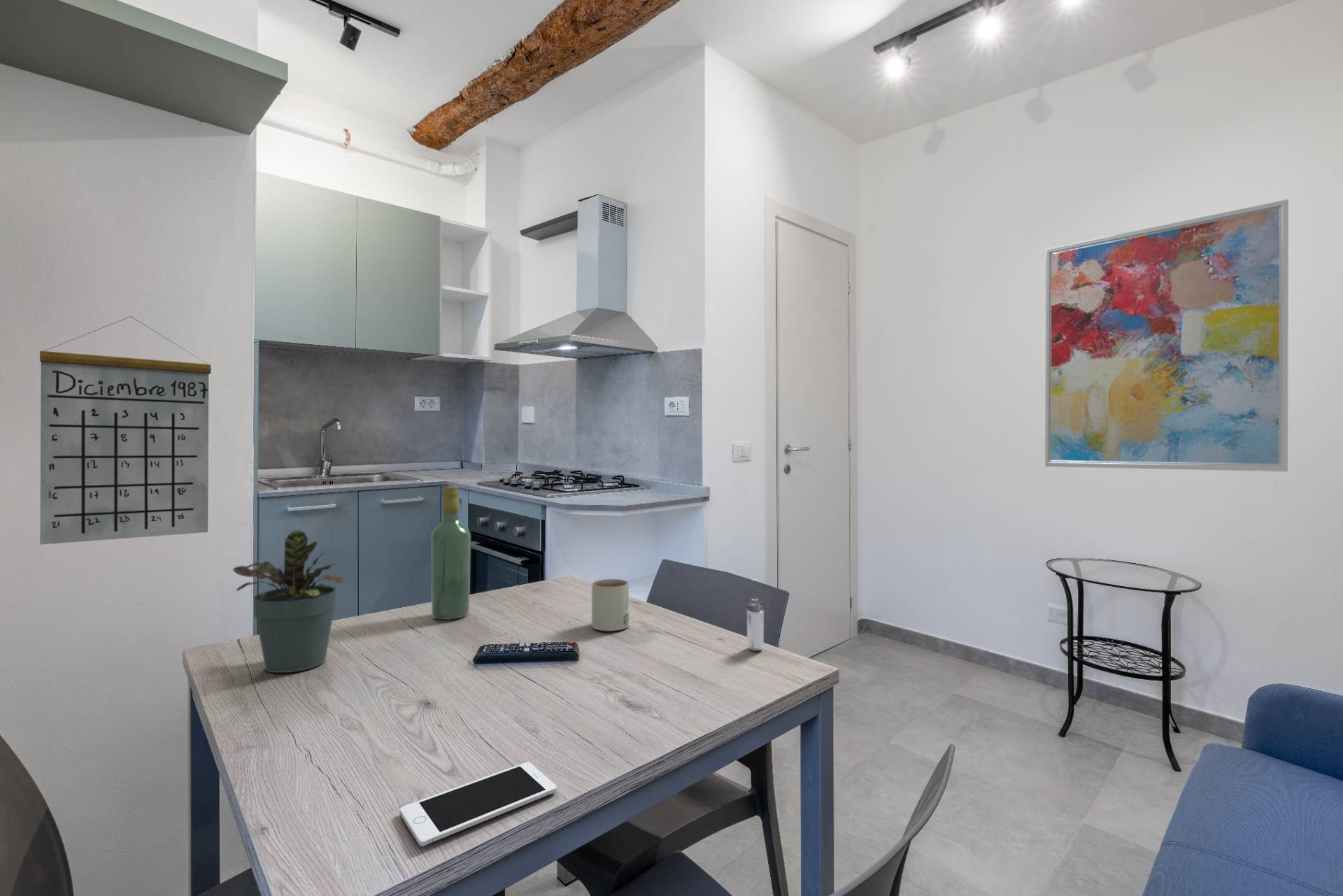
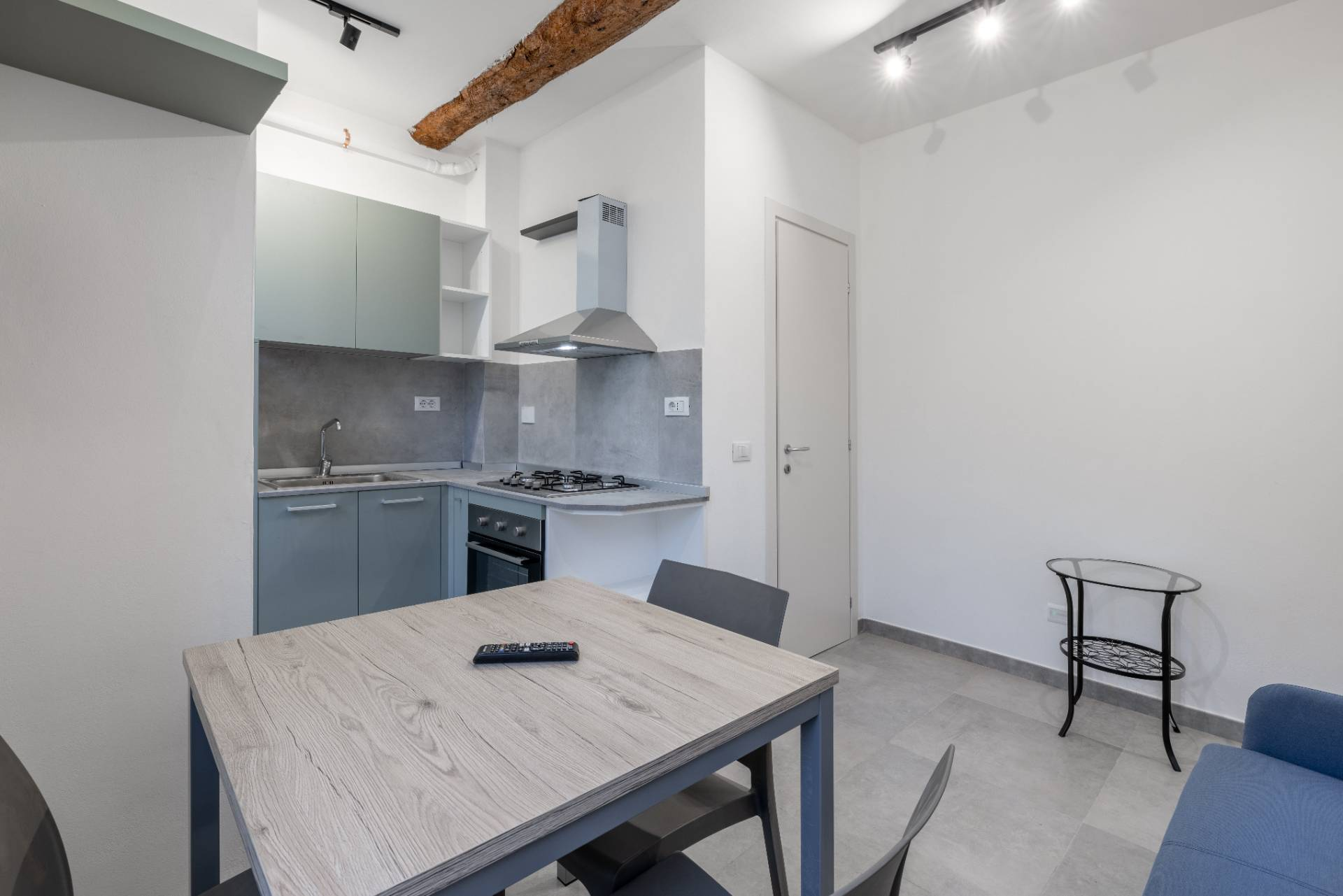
- shaker [746,598,765,652]
- wall art [1044,199,1289,472]
- cell phone [399,762,557,847]
- wine bottle [430,485,471,620]
- calendar [39,315,212,546]
- mug [591,578,630,632]
- potted plant [232,529,346,674]
